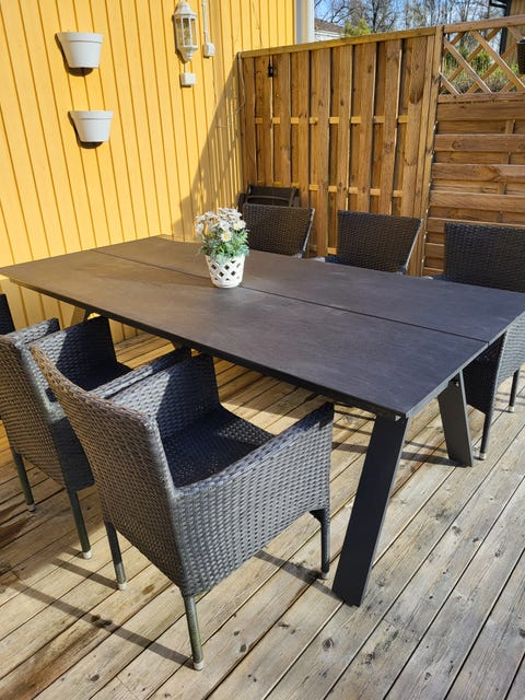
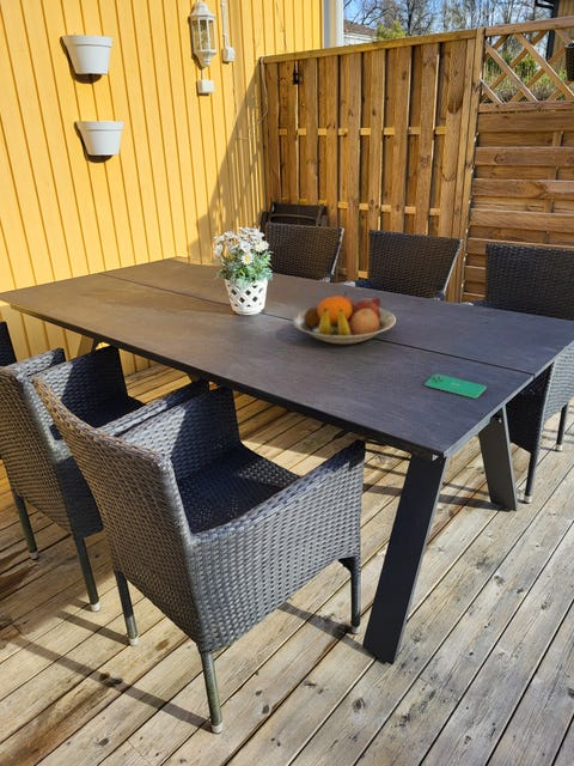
+ smartphone [423,373,488,400]
+ fruit bowl [292,291,397,346]
